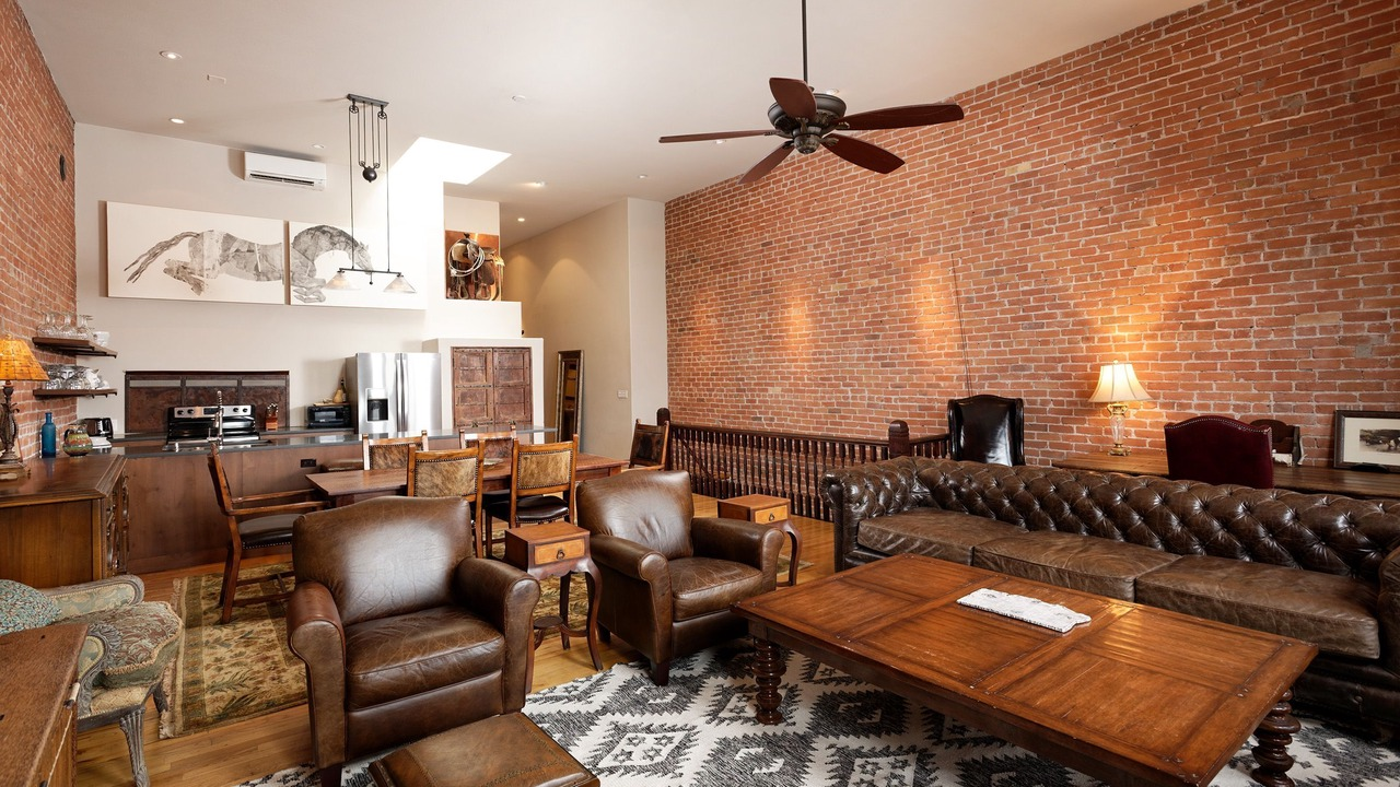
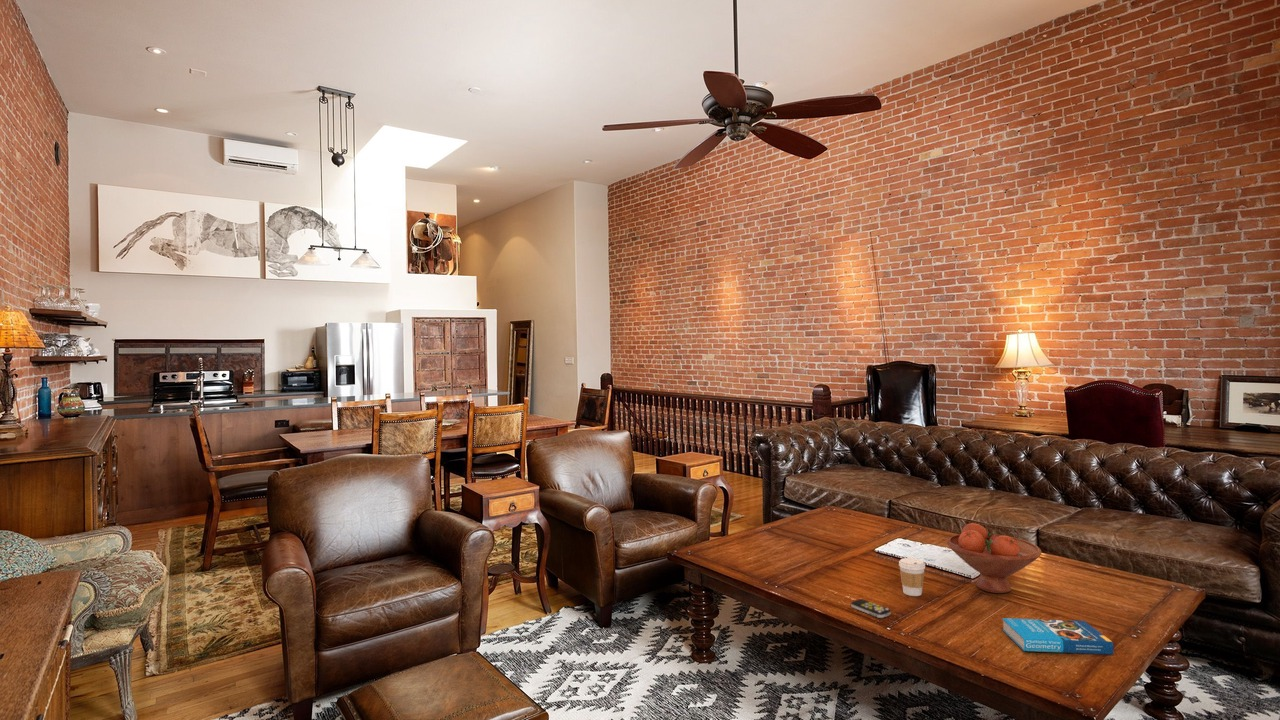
+ book [1002,617,1114,655]
+ fruit bowl [946,522,1043,594]
+ remote control [850,598,891,619]
+ coffee cup [898,557,926,597]
